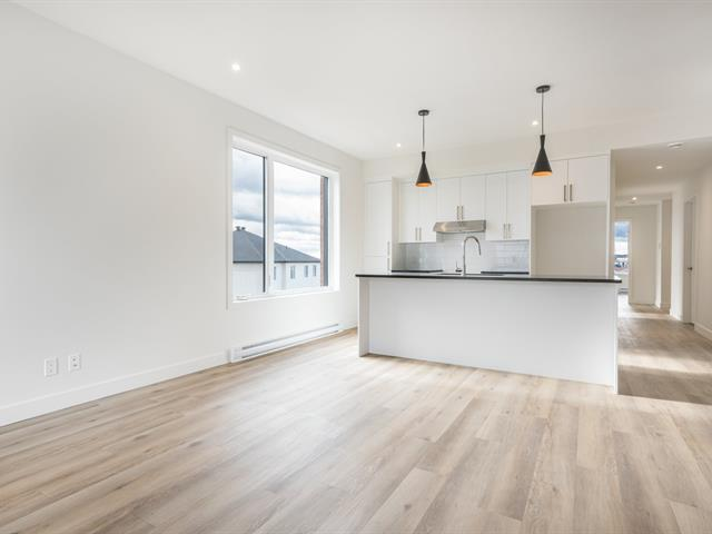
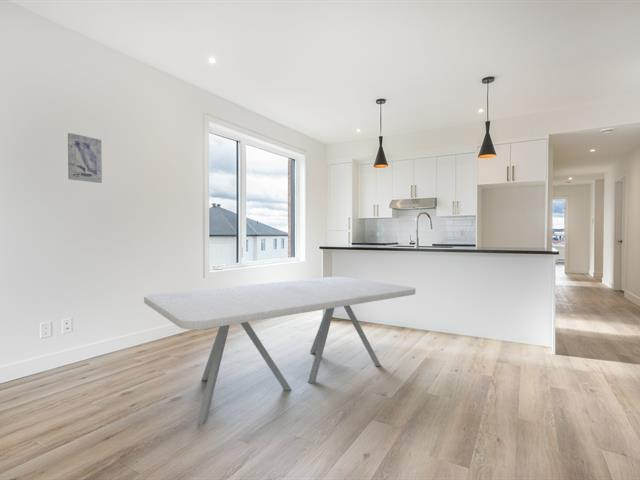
+ wall art [67,132,103,184]
+ dining table [143,276,416,425]
